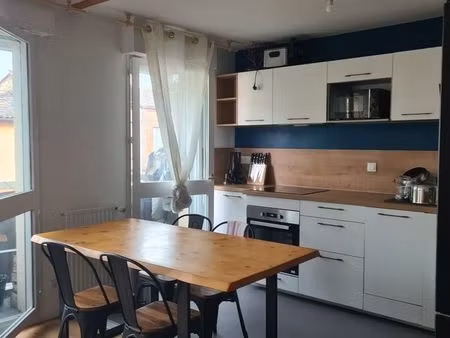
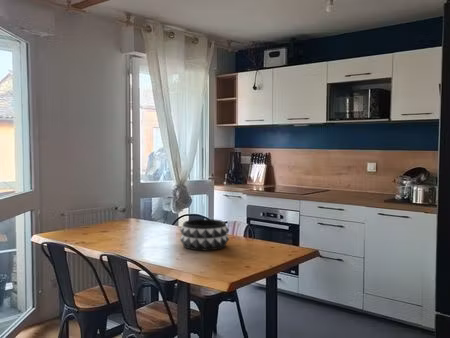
+ decorative bowl [179,218,230,251]
